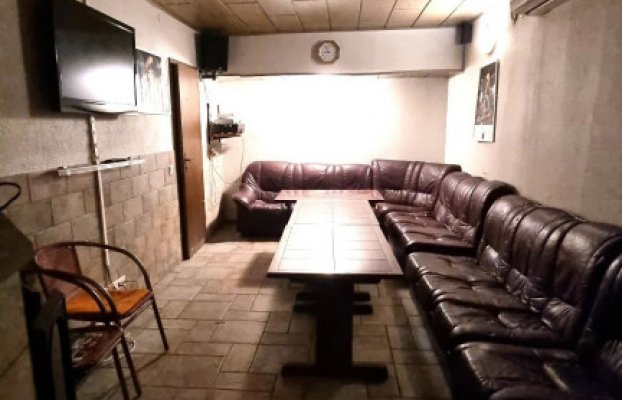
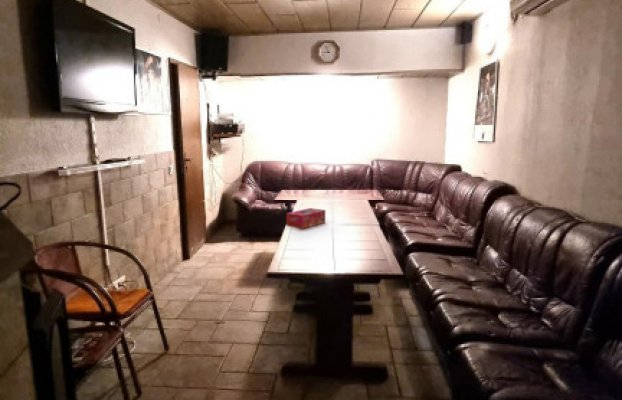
+ tissue box [286,207,326,230]
